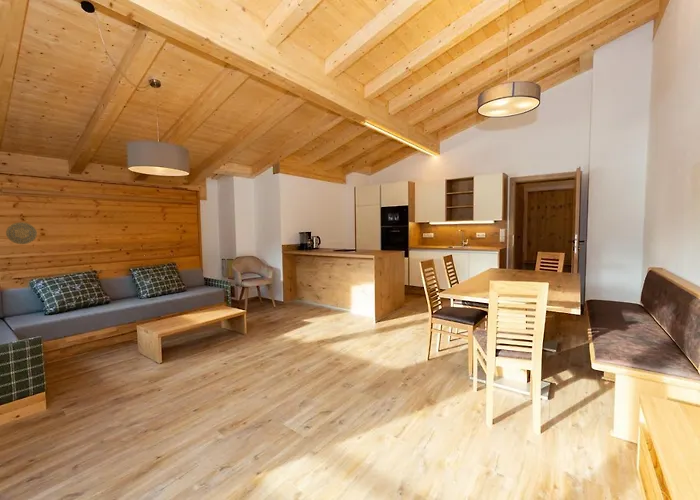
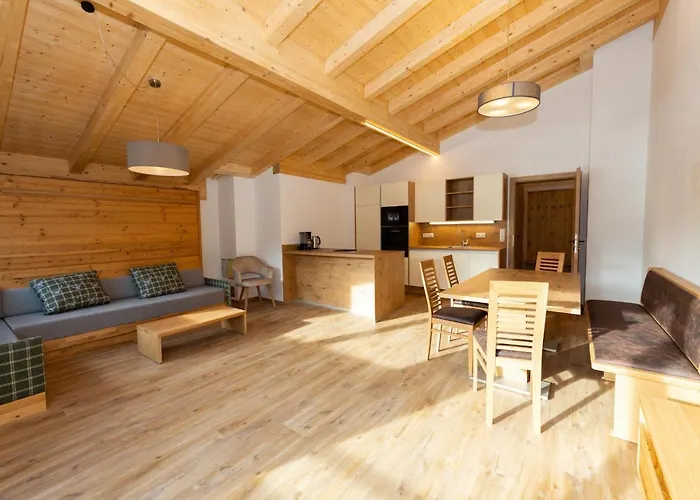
- decorative plate [5,221,38,245]
